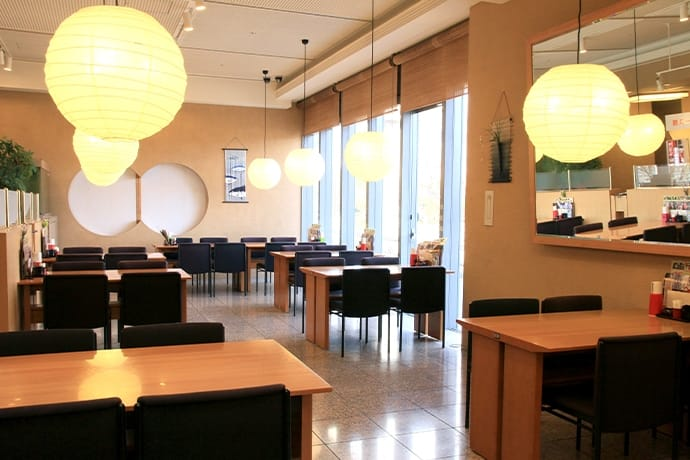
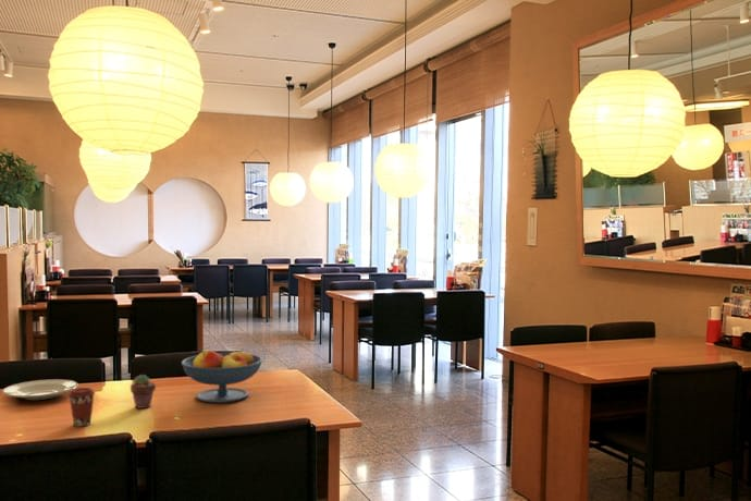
+ potted succulent [130,374,157,410]
+ plate [0,378,79,401]
+ coffee cup [67,387,96,428]
+ fruit bowl [181,347,263,404]
